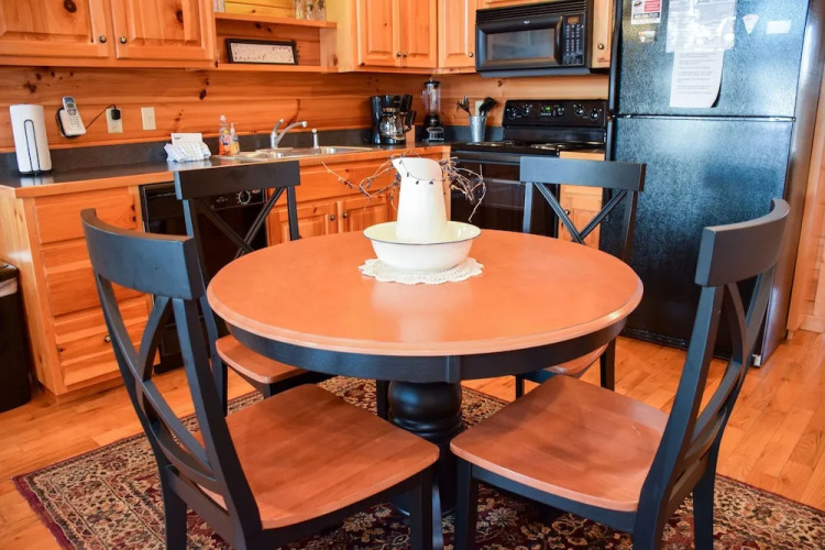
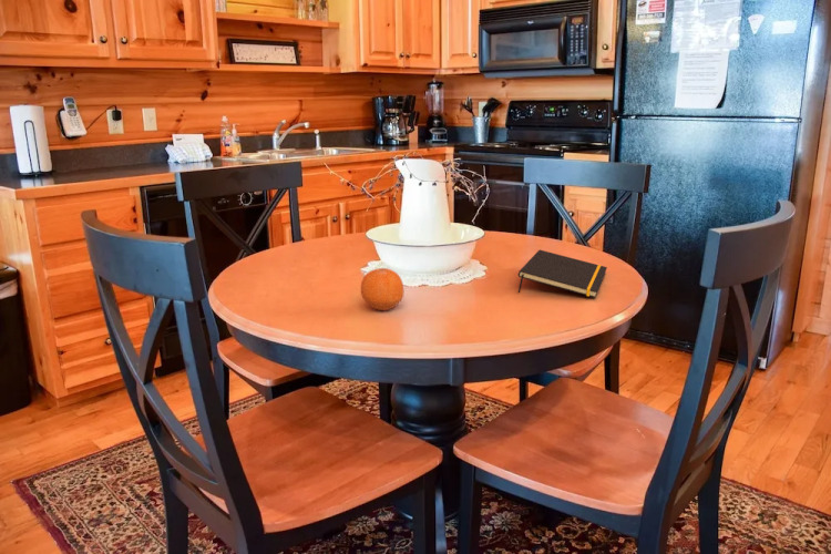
+ notepad [517,249,608,299]
+ fruit [360,267,404,311]
